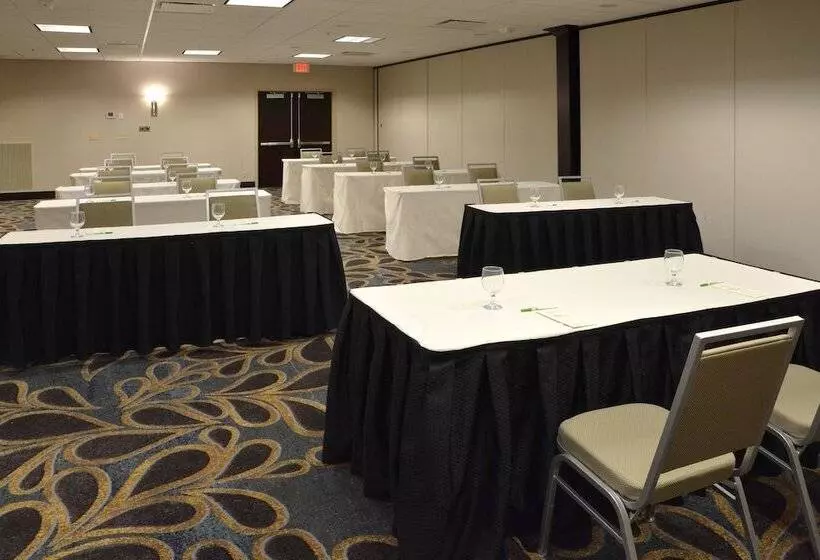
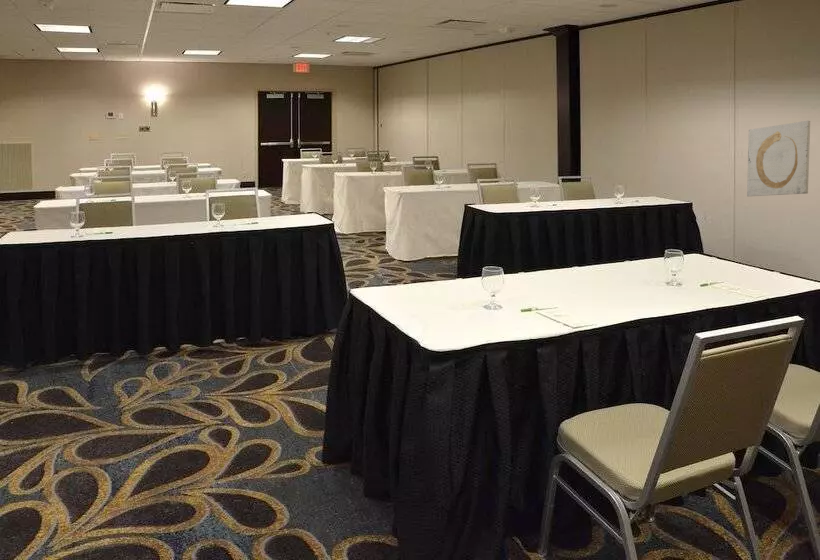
+ wall art [746,120,811,197]
